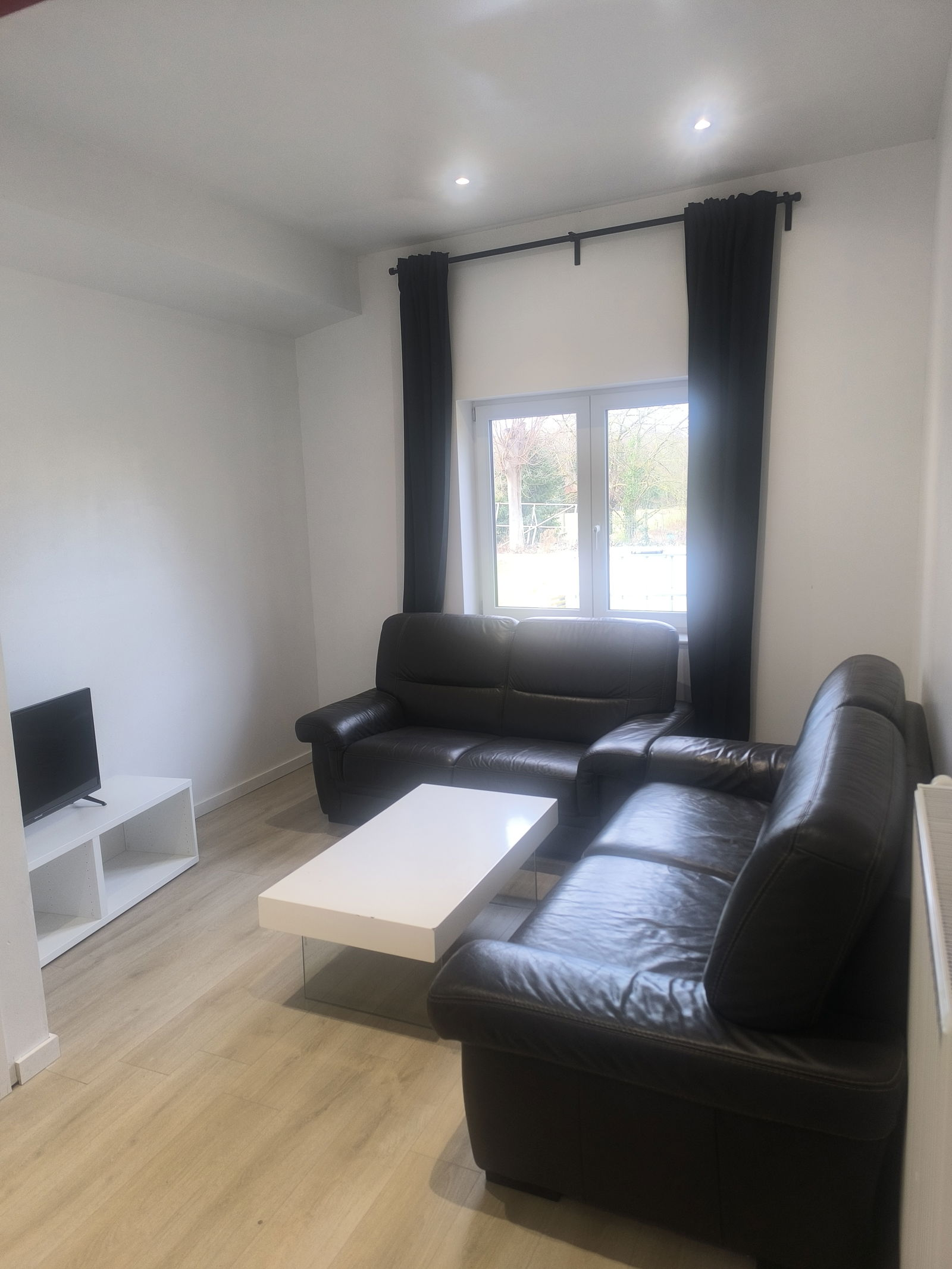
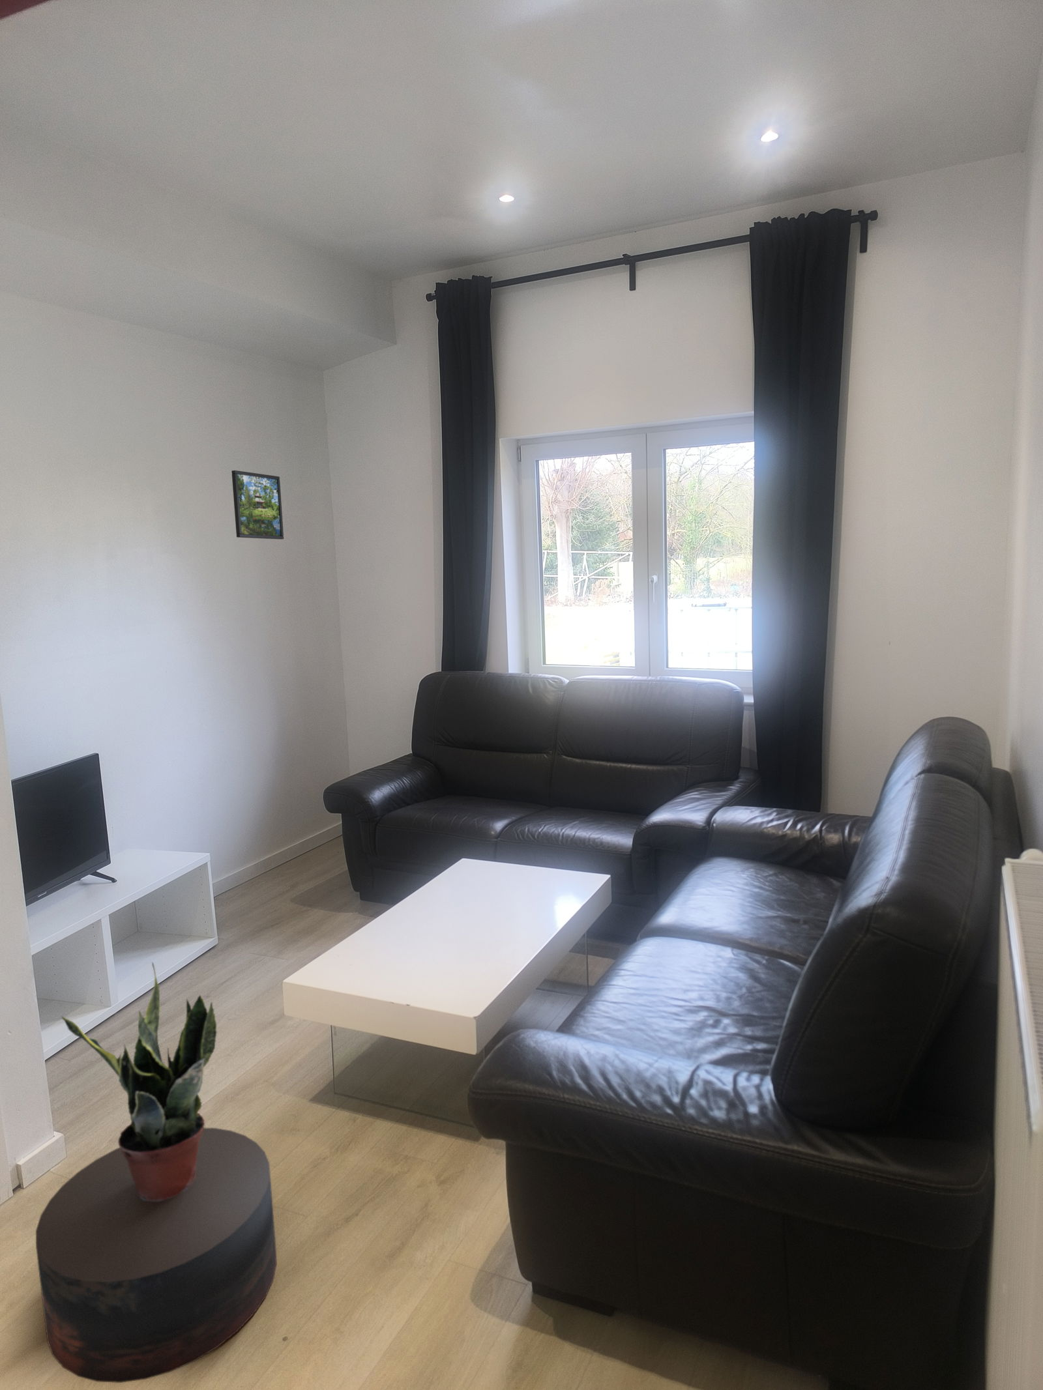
+ potted plant [60,962,218,1202]
+ stool [35,1127,277,1383]
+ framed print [231,470,284,540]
